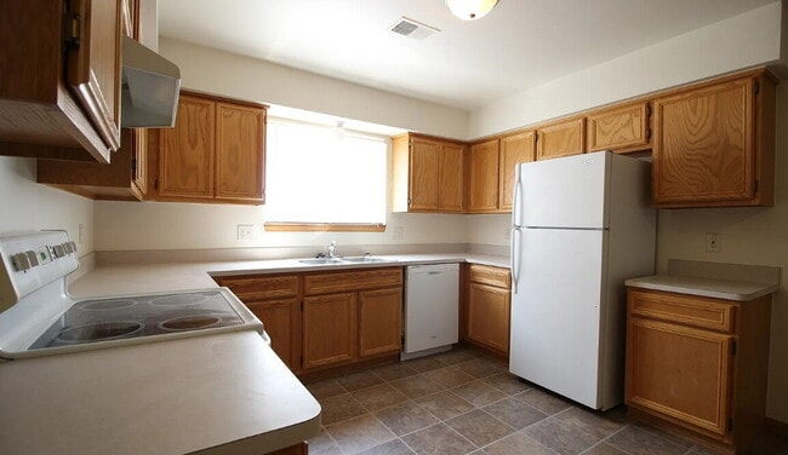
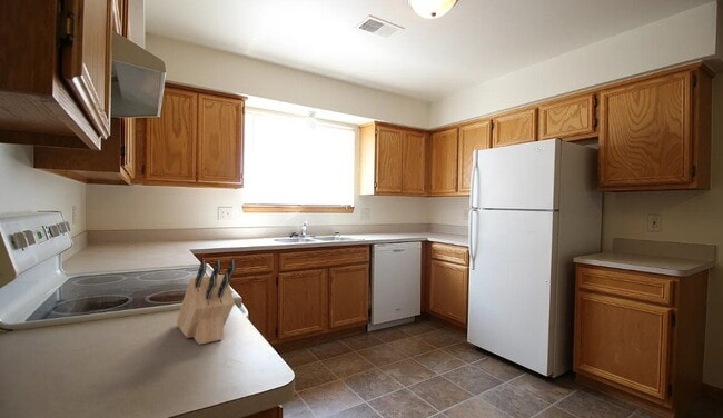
+ knife block [176,259,237,346]
